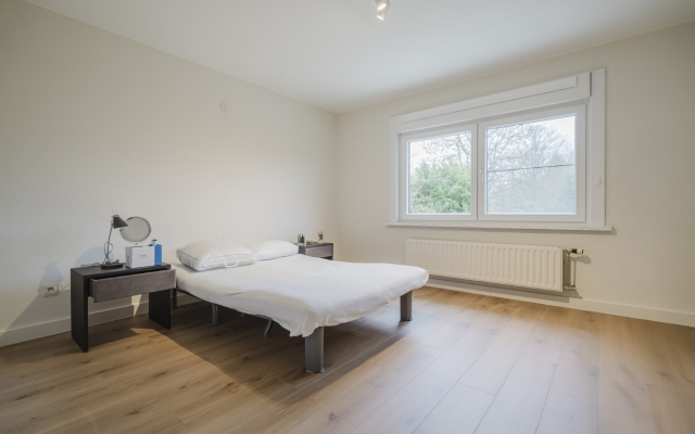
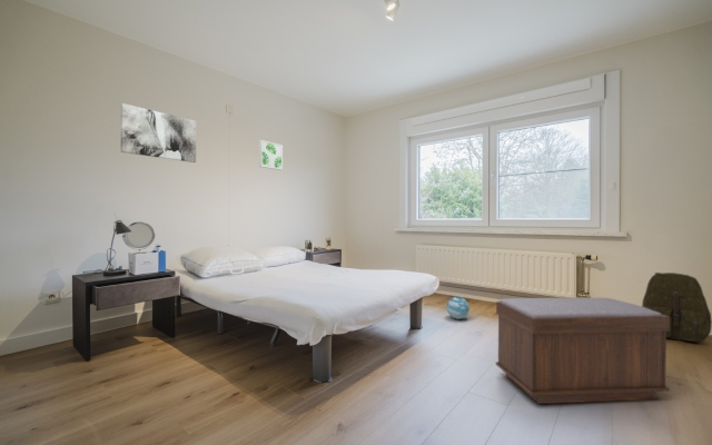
+ wall art [258,139,284,171]
+ decorative ball [446,296,471,320]
+ bench [495,297,670,405]
+ backpack [641,271,712,343]
+ wall art [120,102,197,164]
